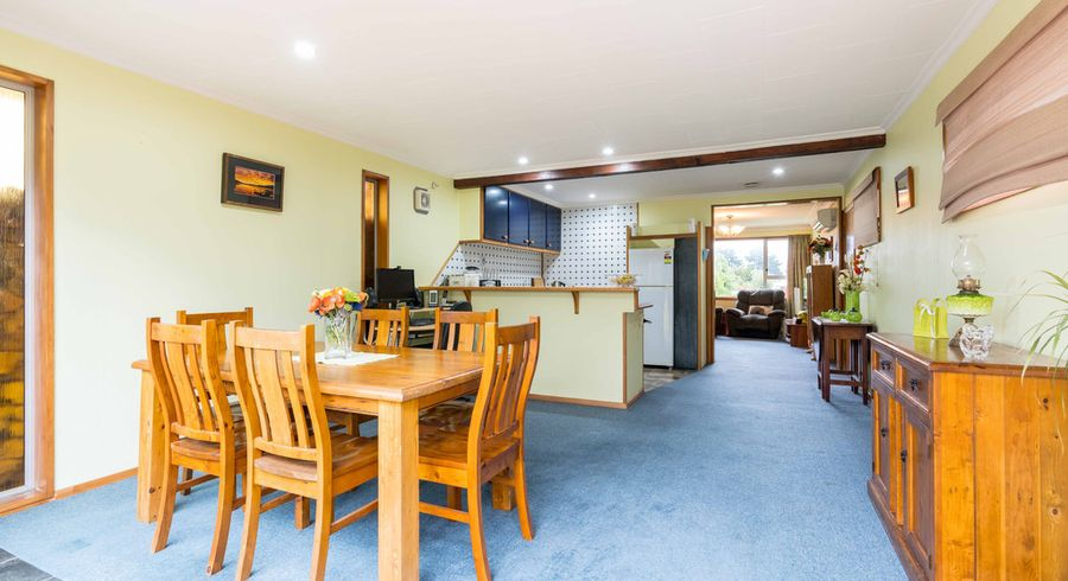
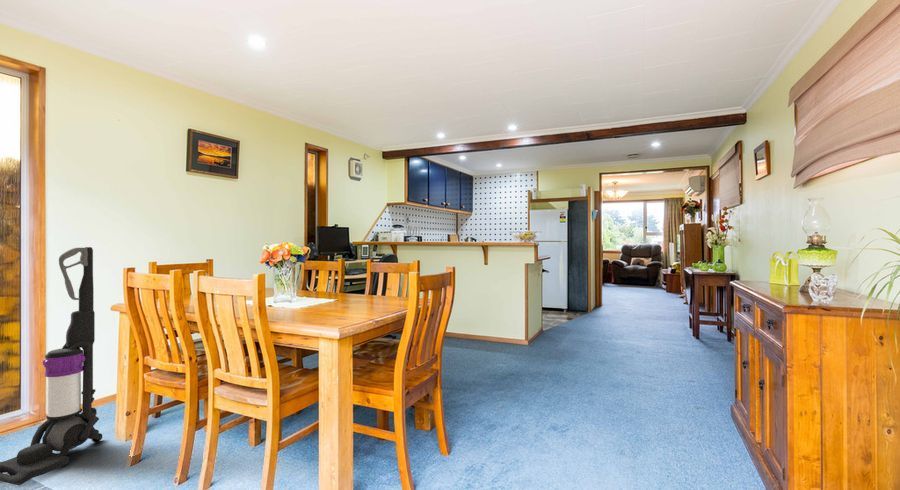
+ vacuum cleaner [0,246,104,486]
